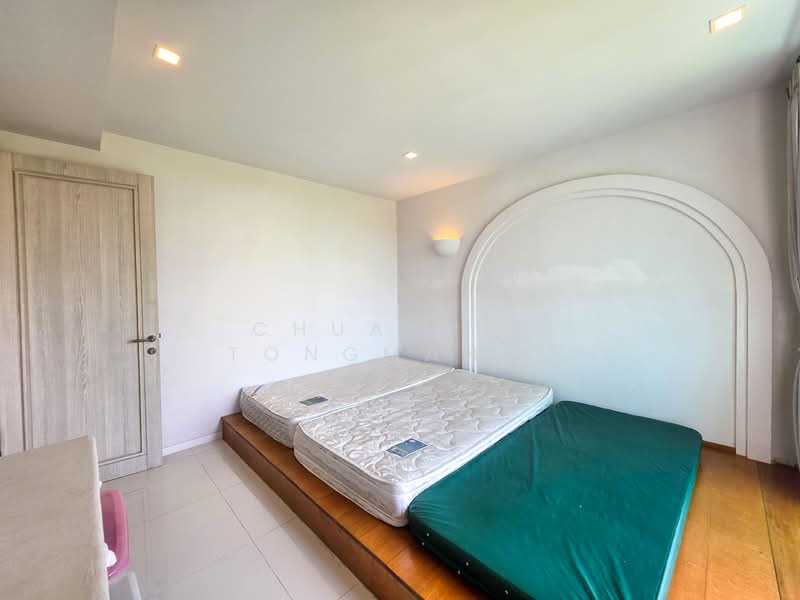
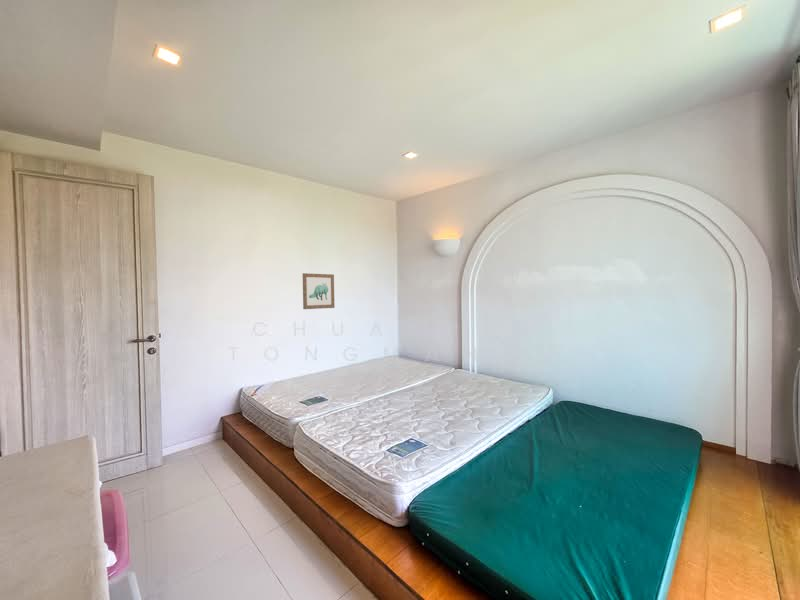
+ wall art [302,272,336,310]
